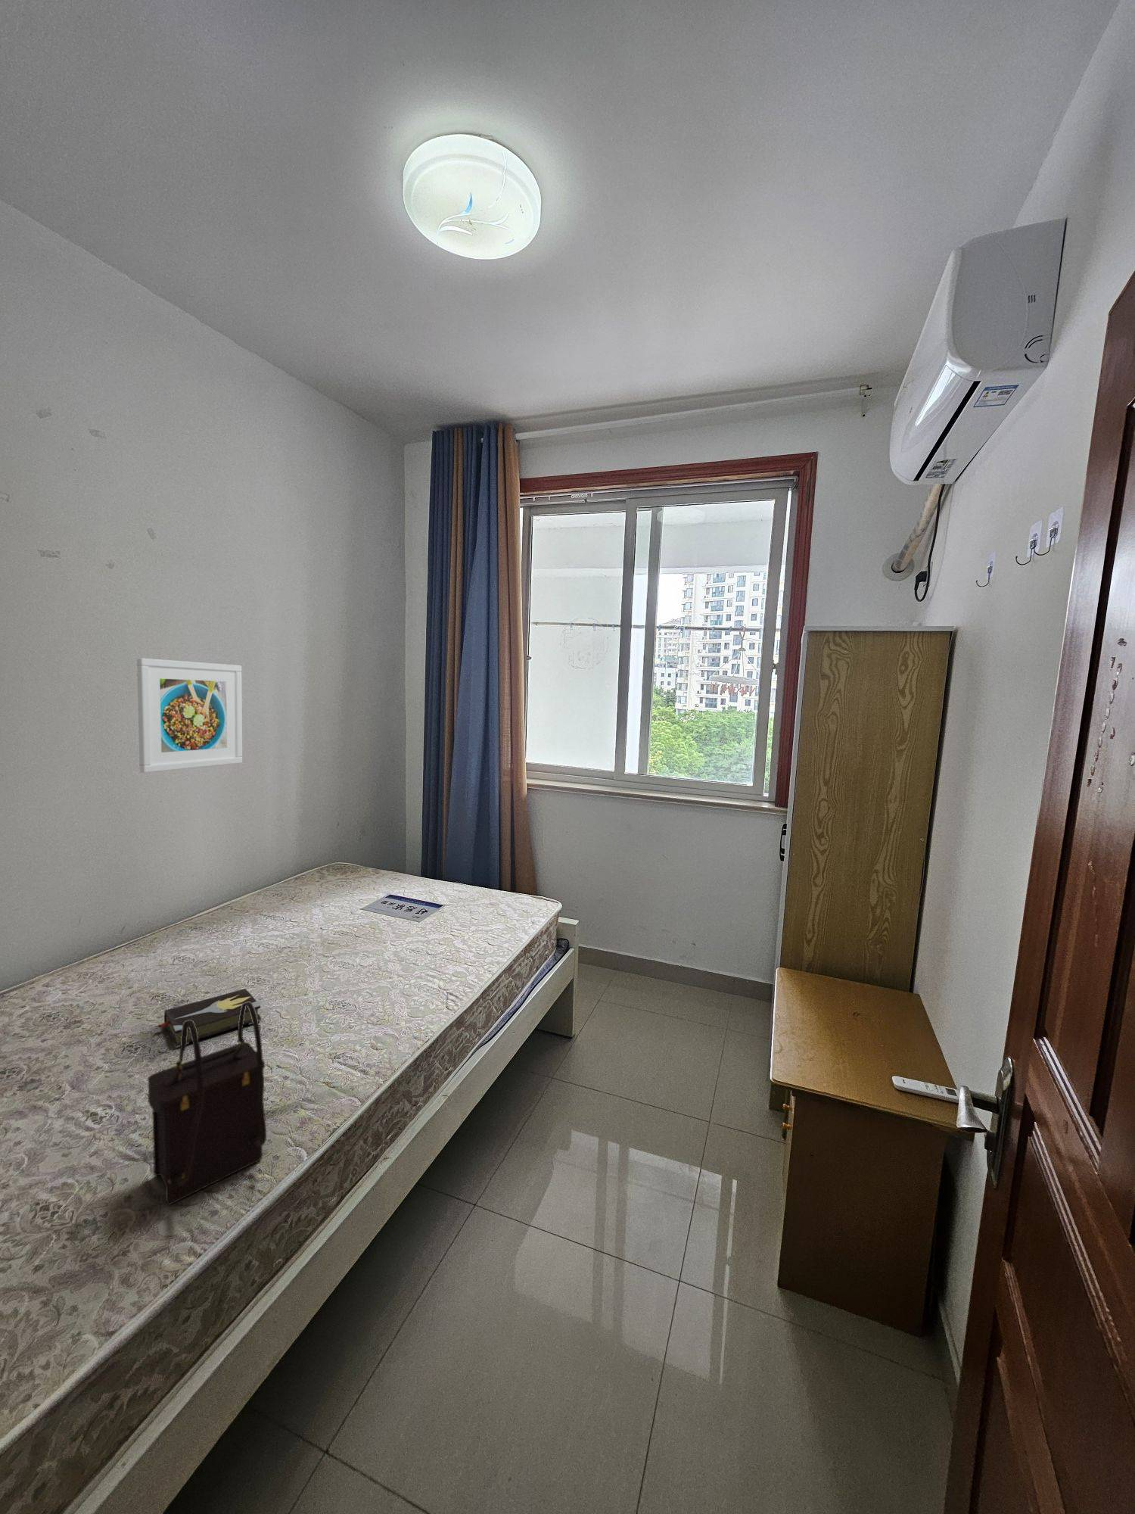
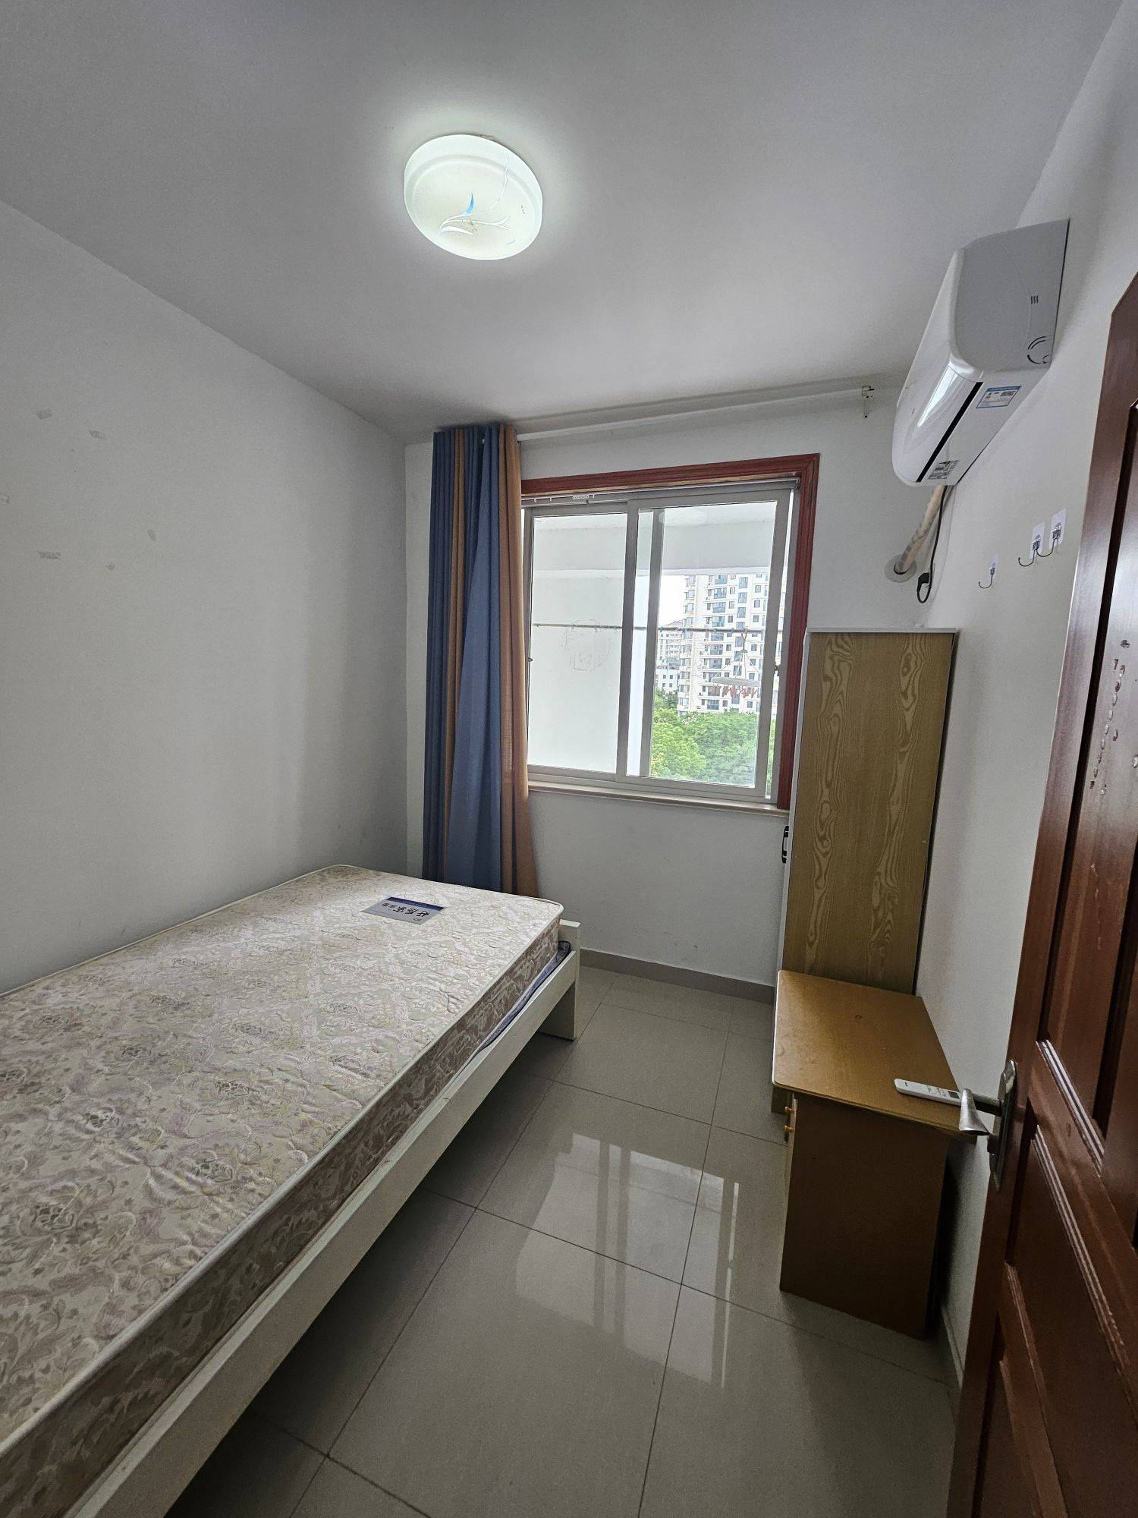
- satchel [148,1001,267,1206]
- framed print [136,657,243,774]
- hardback book [154,988,262,1048]
